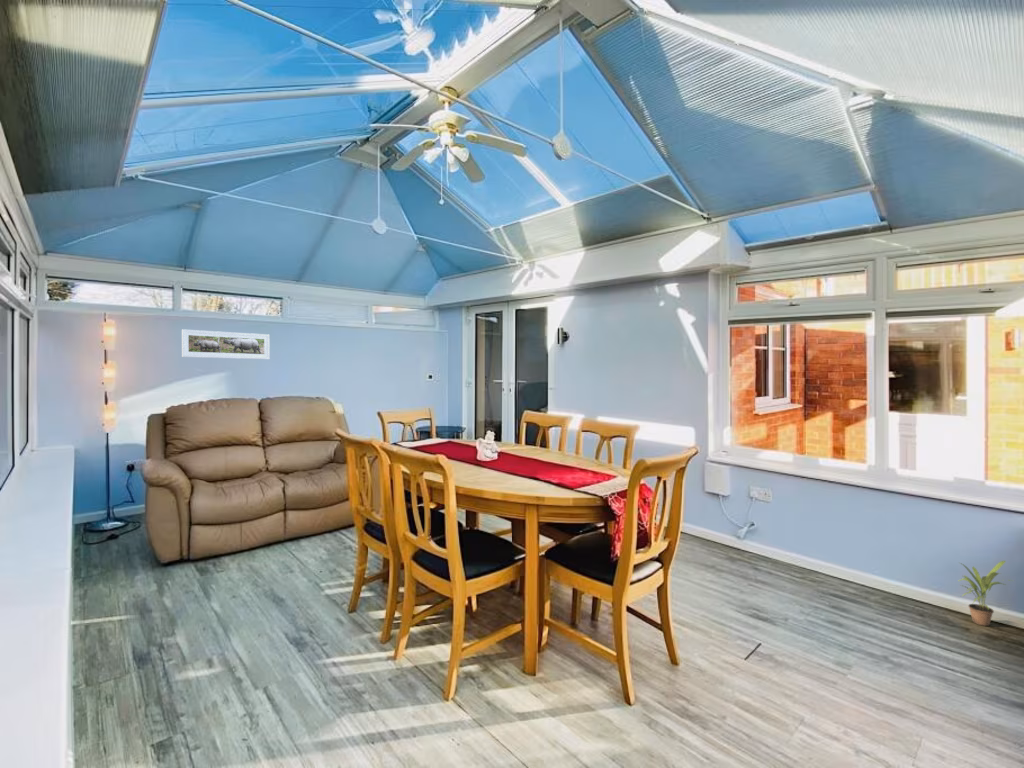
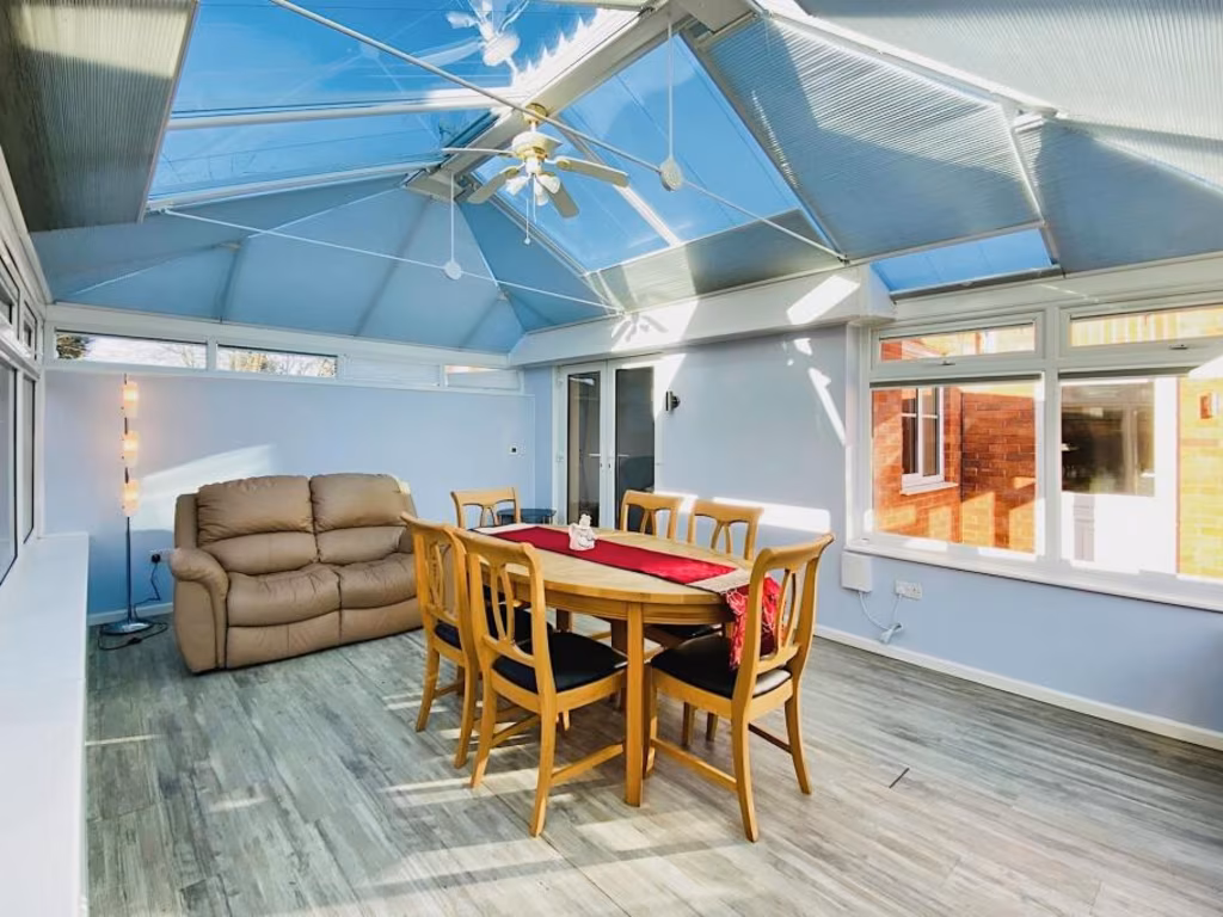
- potted plant [957,560,1015,627]
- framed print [181,328,271,360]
